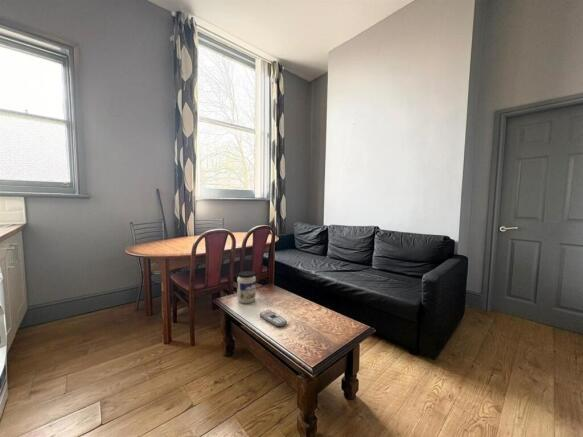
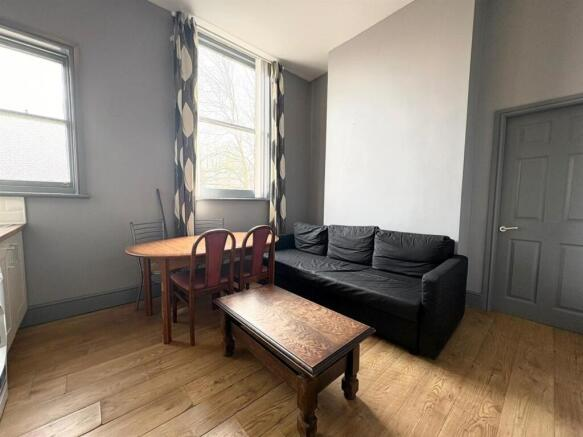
- remote control [258,309,288,328]
- jar [236,270,257,304]
